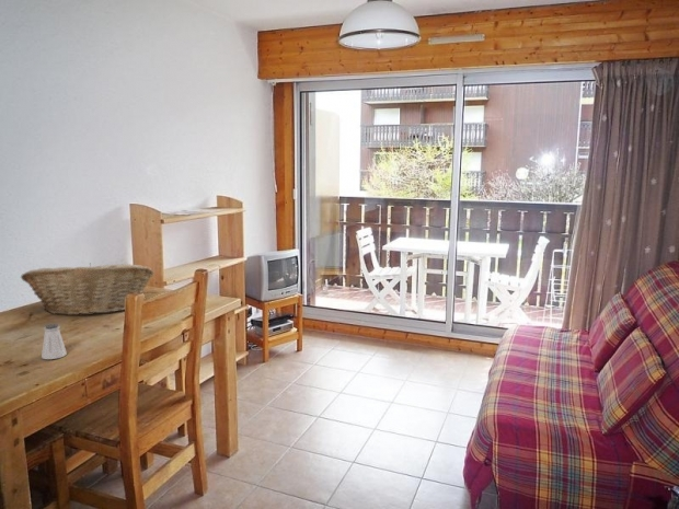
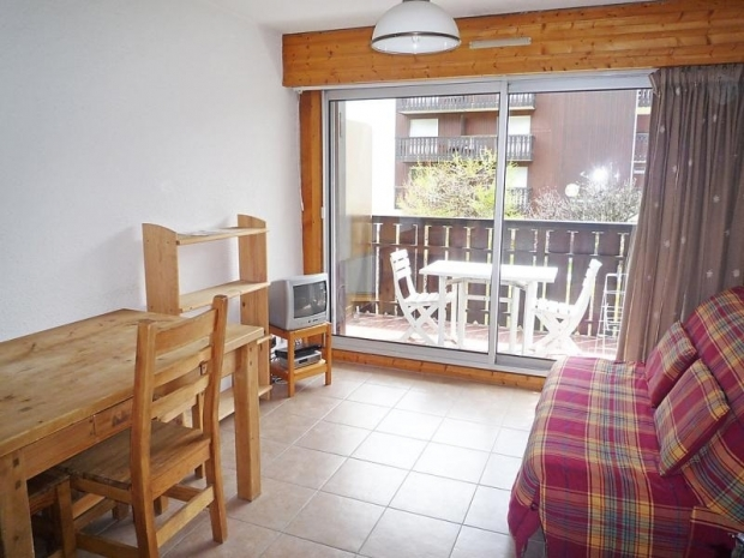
- saltshaker [41,323,68,360]
- fruit basket [20,263,154,316]
